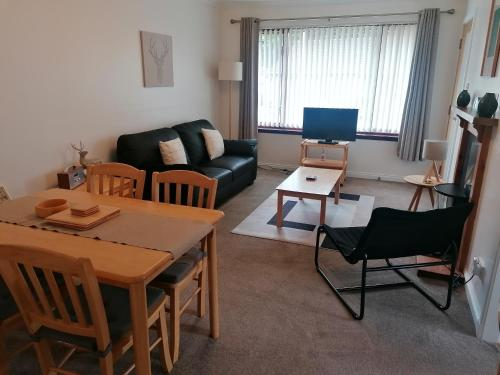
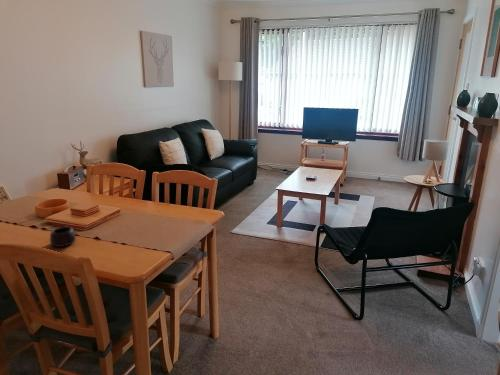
+ mug [49,226,77,248]
